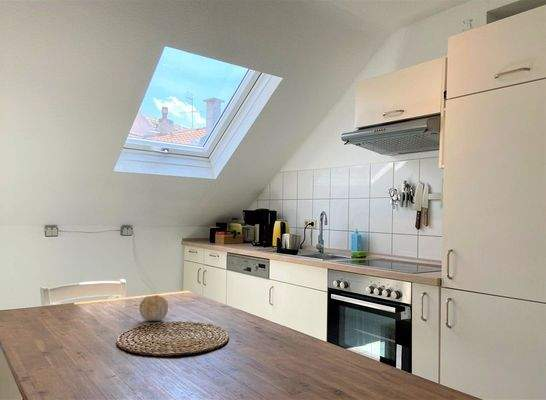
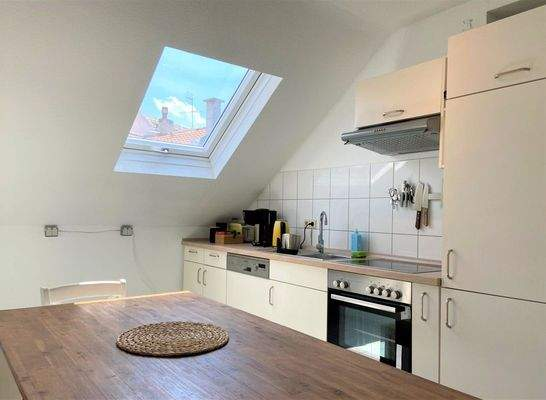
- fruit [138,294,169,322]
